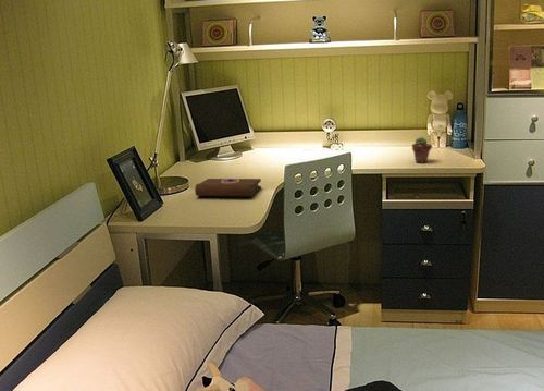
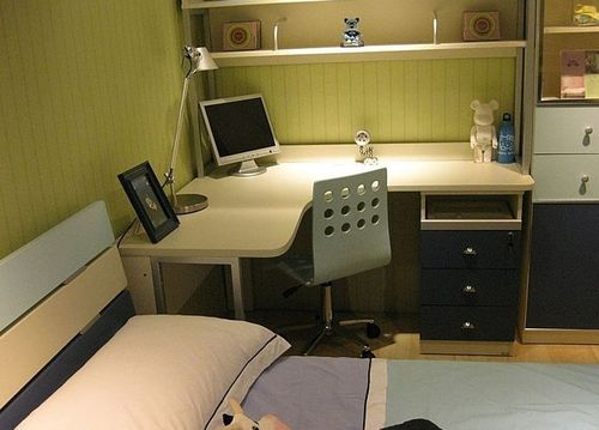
- potted succulent [411,136,433,164]
- book [194,178,262,197]
